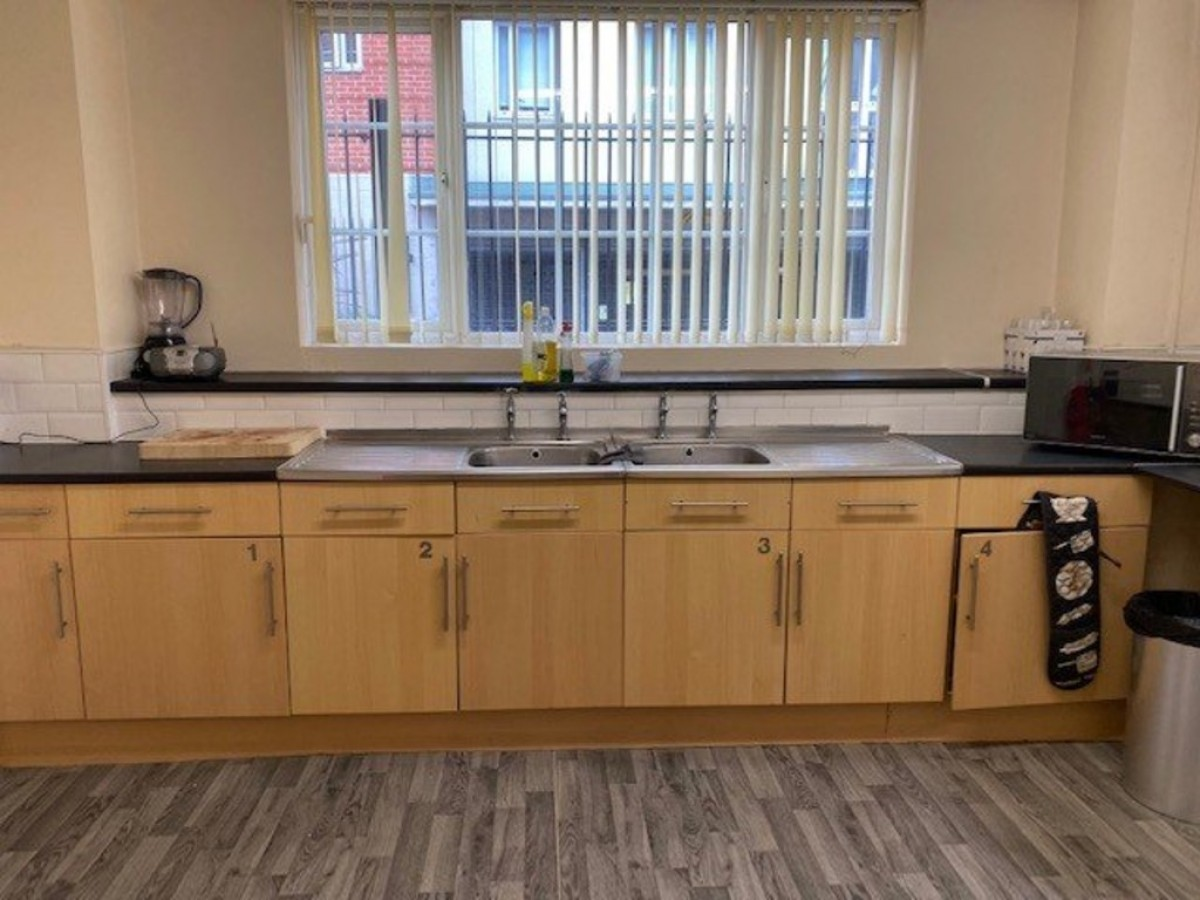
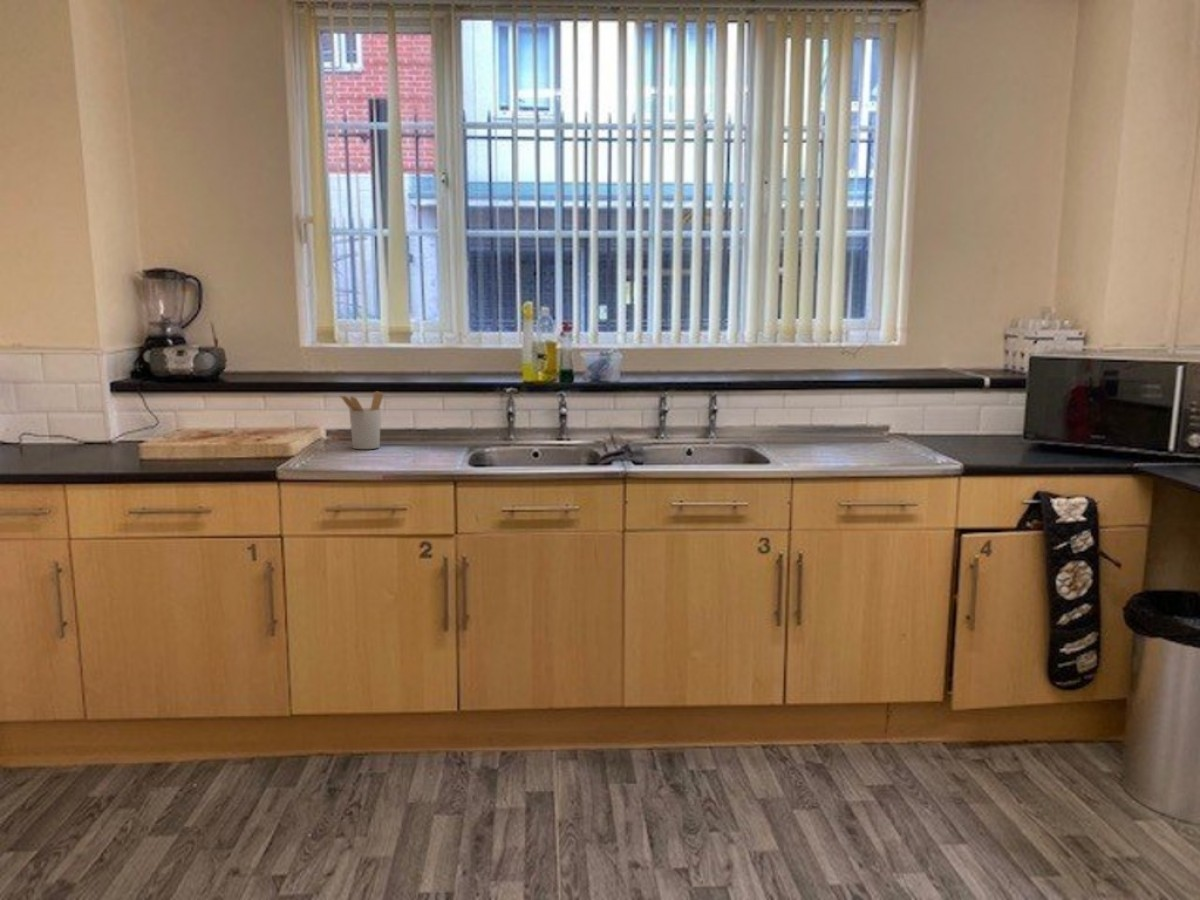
+ utensil holder [339,390,384,450]
